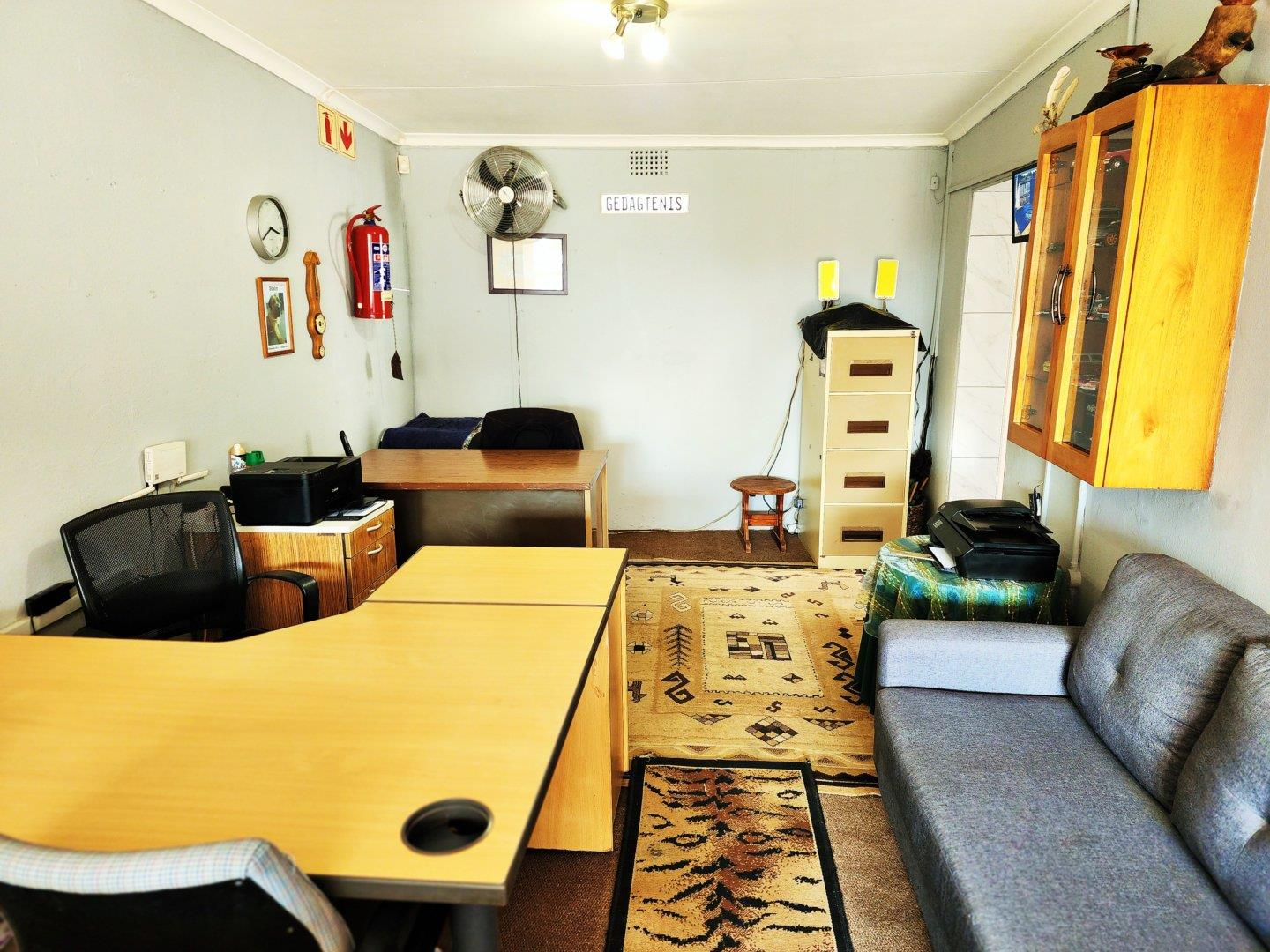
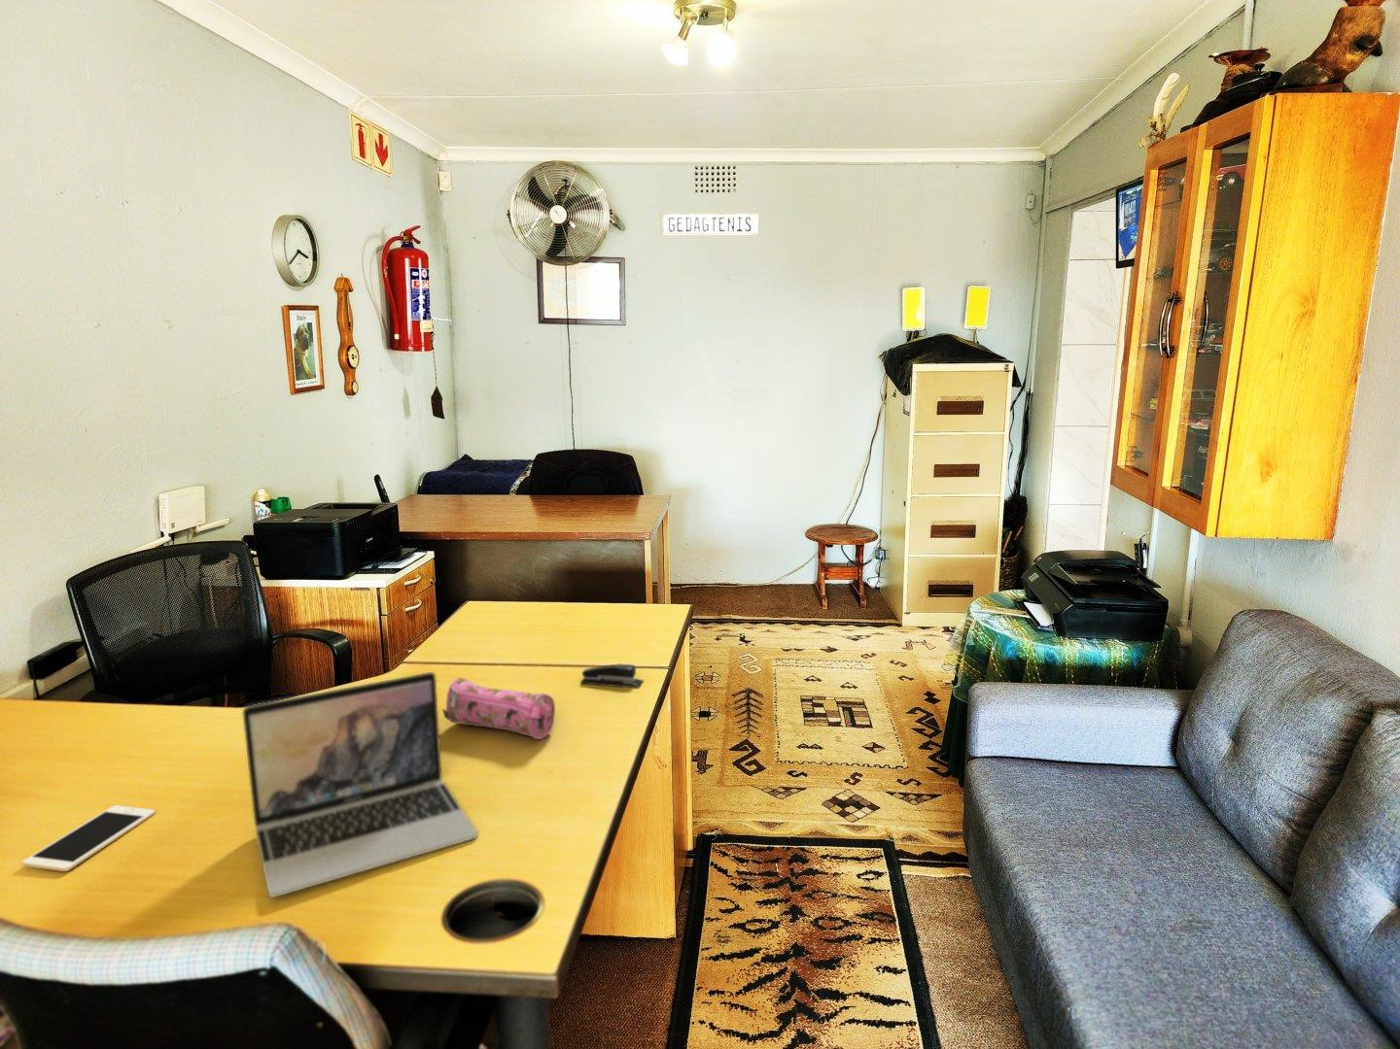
+ laptop [241,671,478,898]
+ pencil case [441,677,556,740]
+ cell phone [21,804,157,873]
+ stapler [580,663,645,690]
